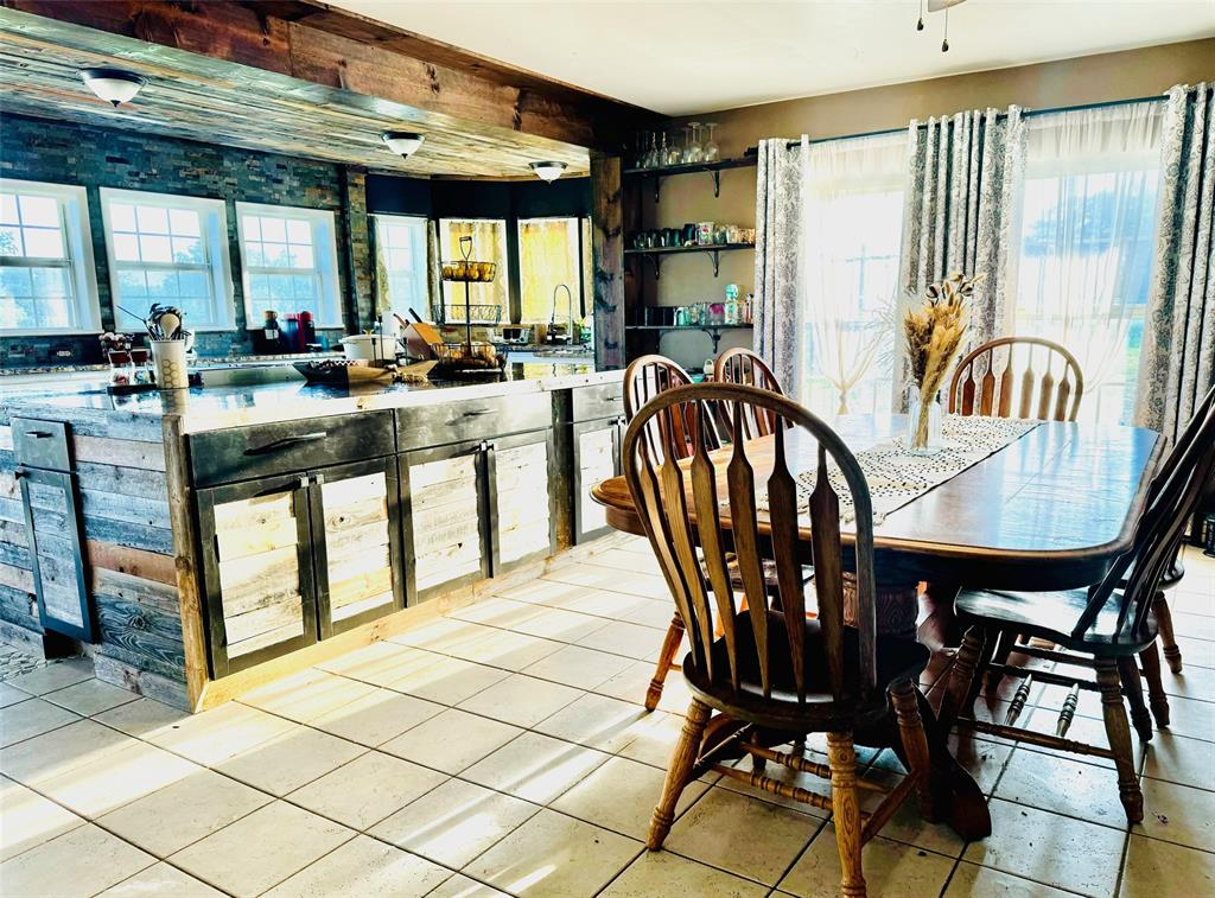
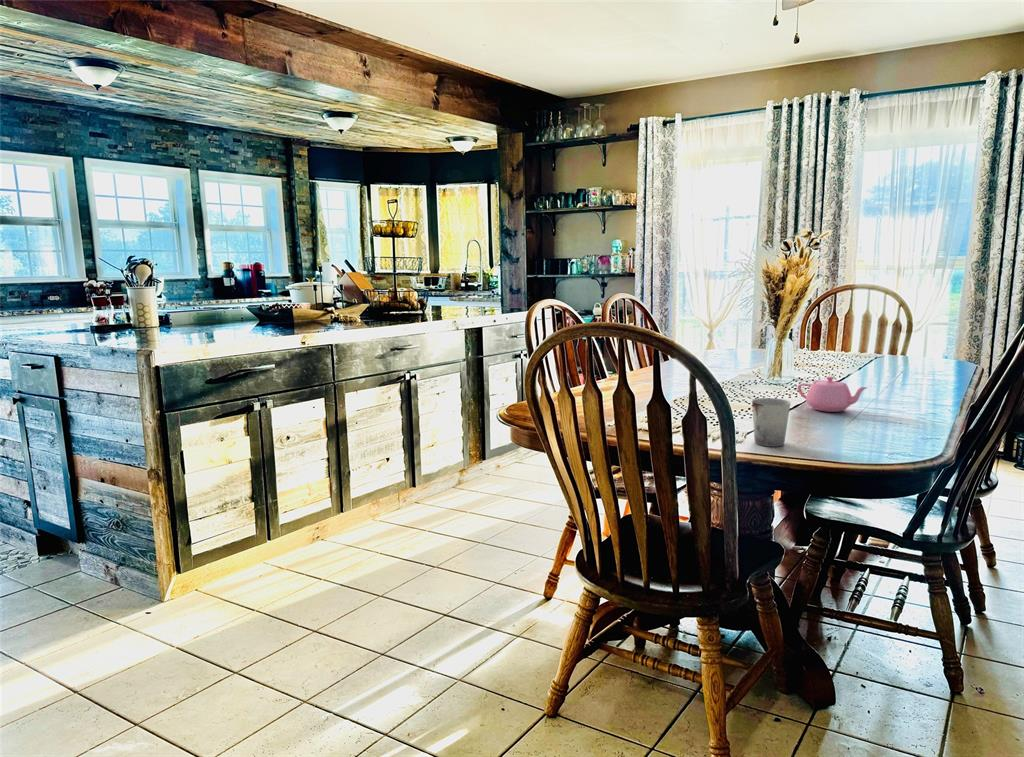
+ cup [751,397,792,448]
+ teapot [796,375,869,413]
